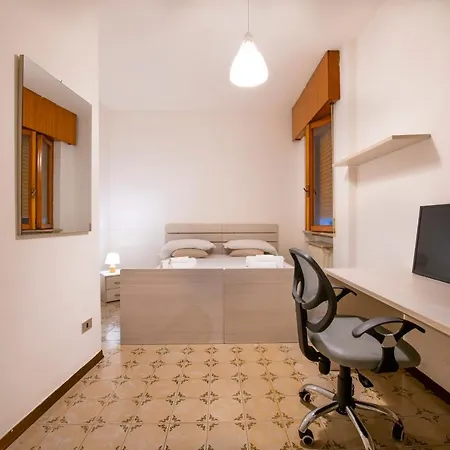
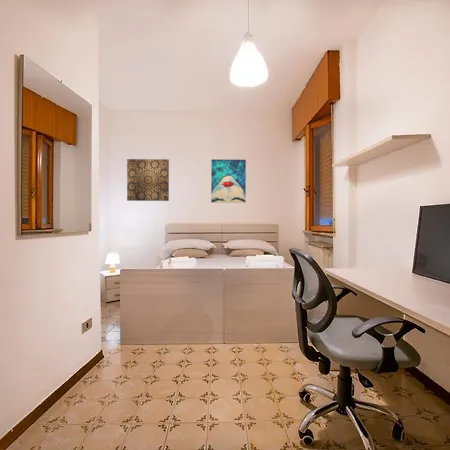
+ wall art [210,158,247,204]
+ wall art [126,158,170,202]
